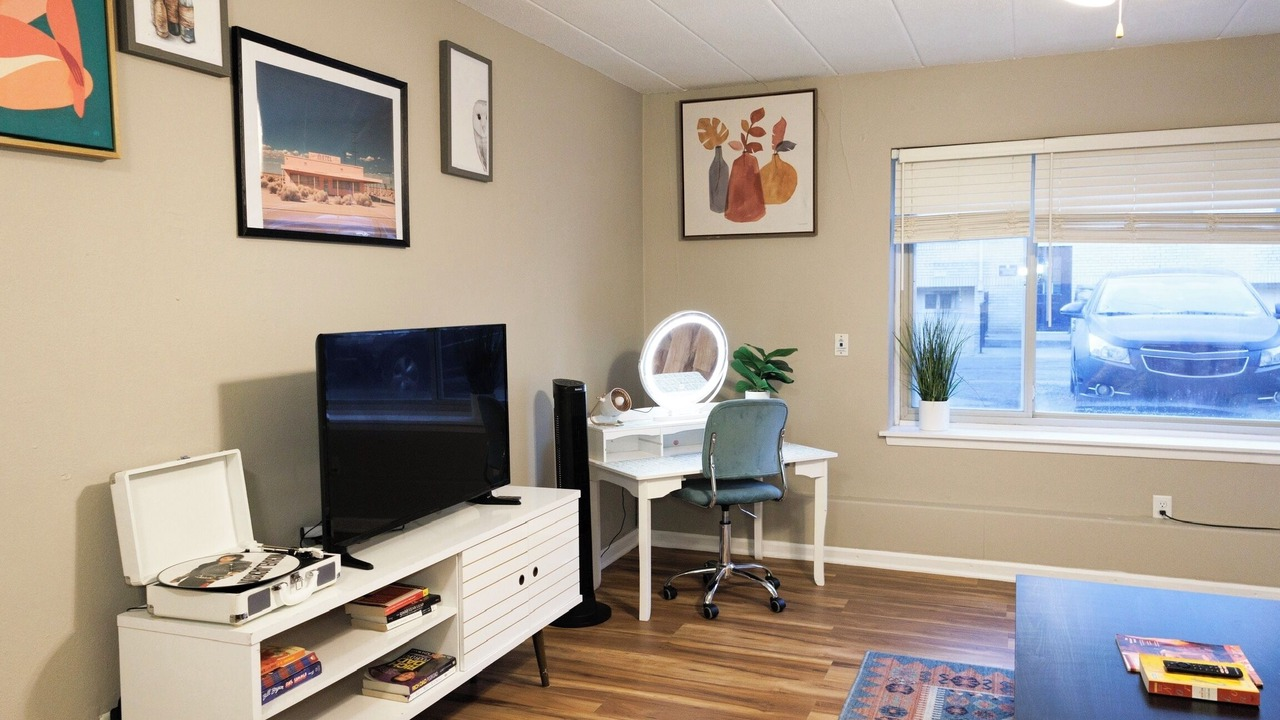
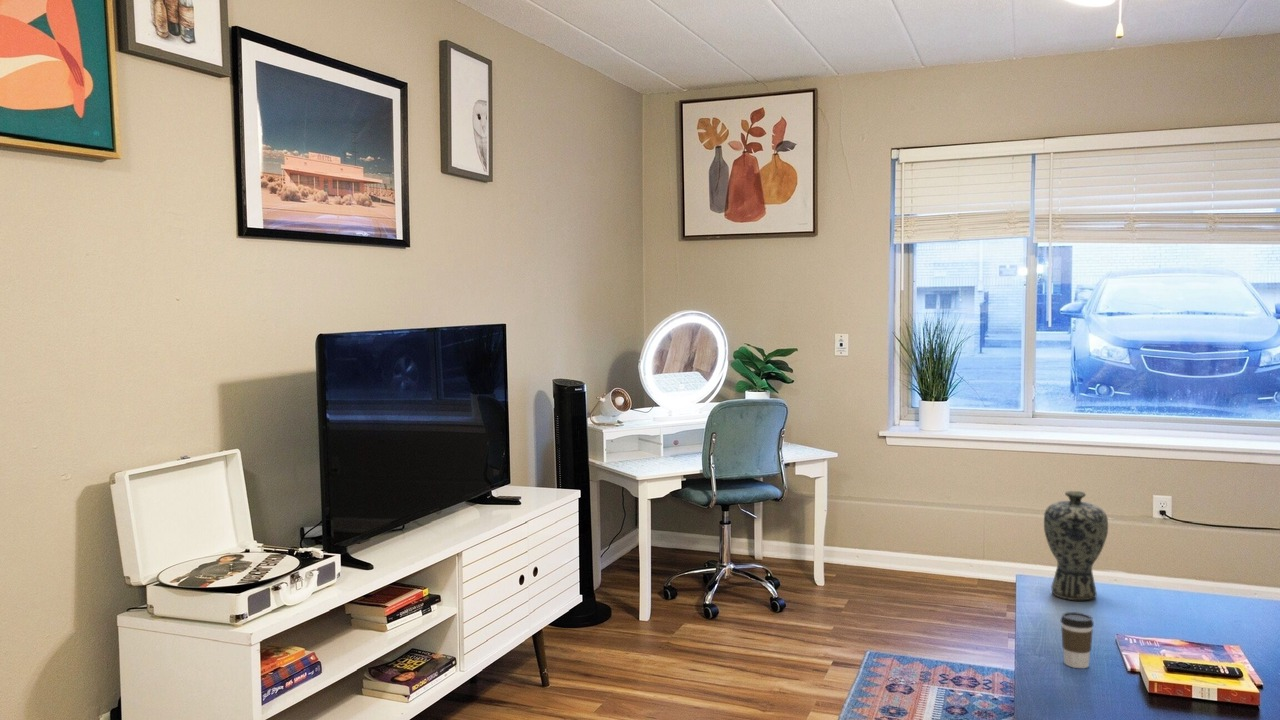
+ vase [1043,490,1109,601]
+ coffee cup [1059,611,1095,669]
